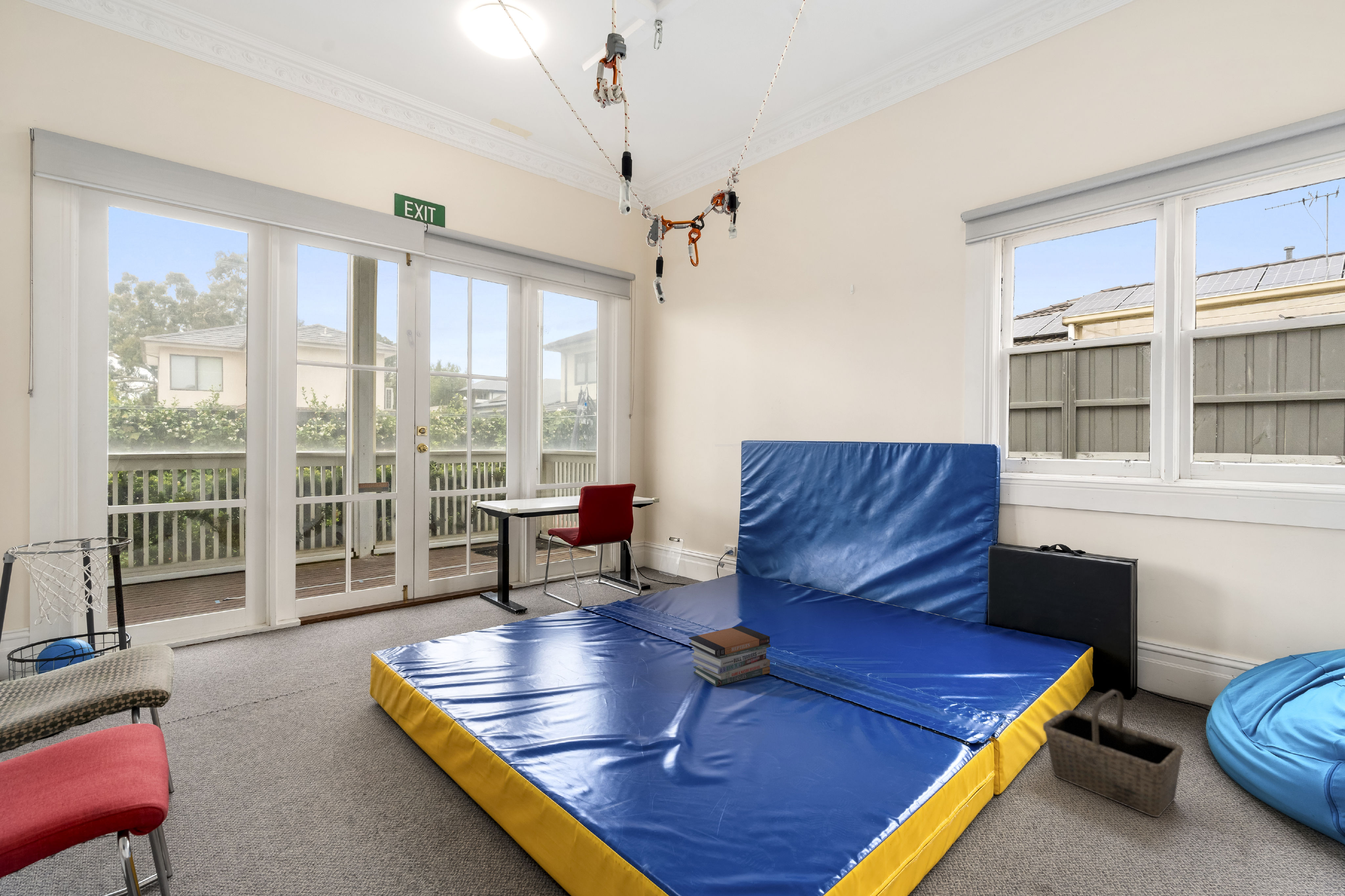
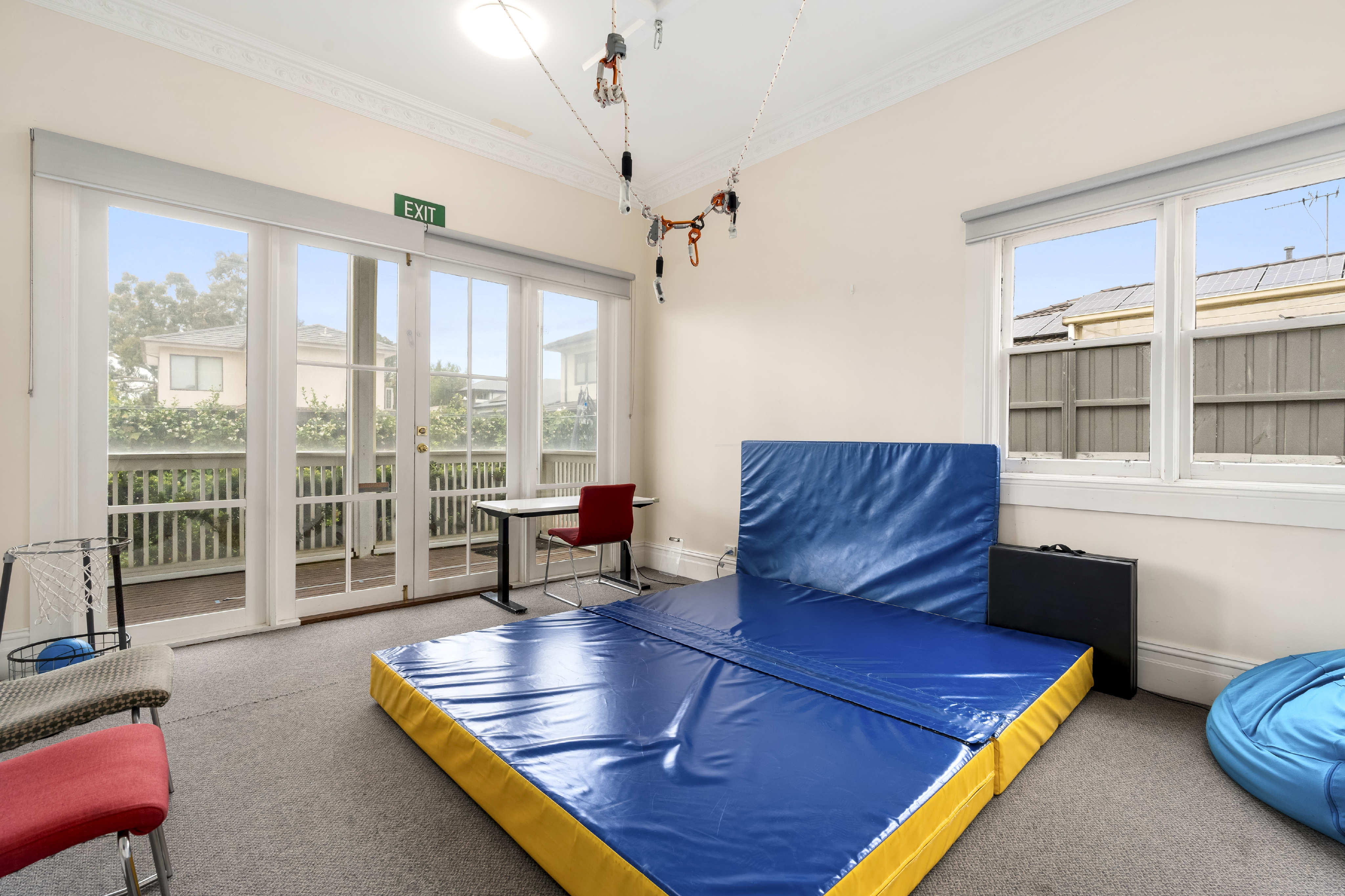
- basket [1043,689,1184,817]
- book stack [689,626,771,687]
